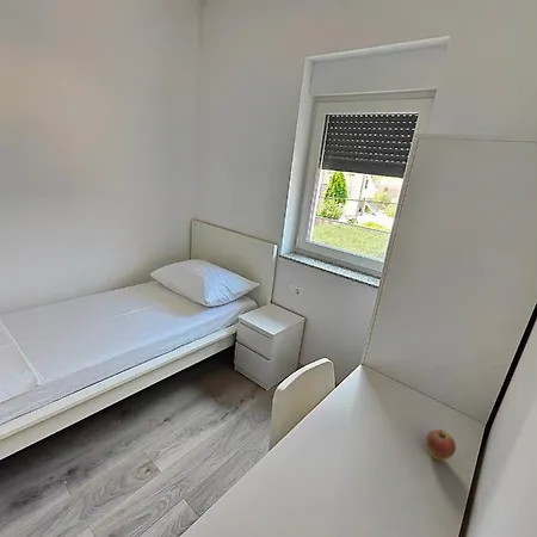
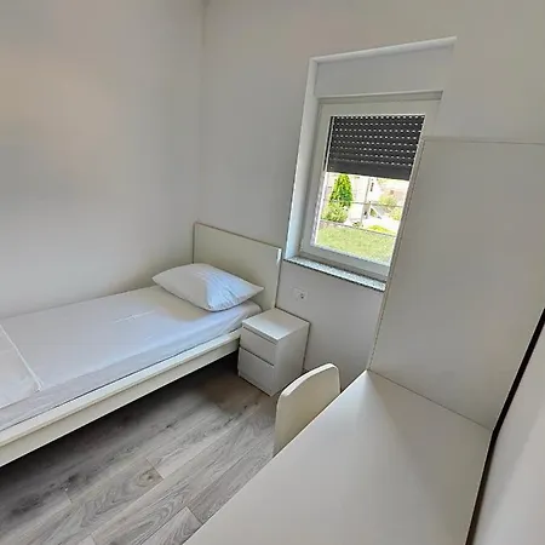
- apple [425,428,457,462]
